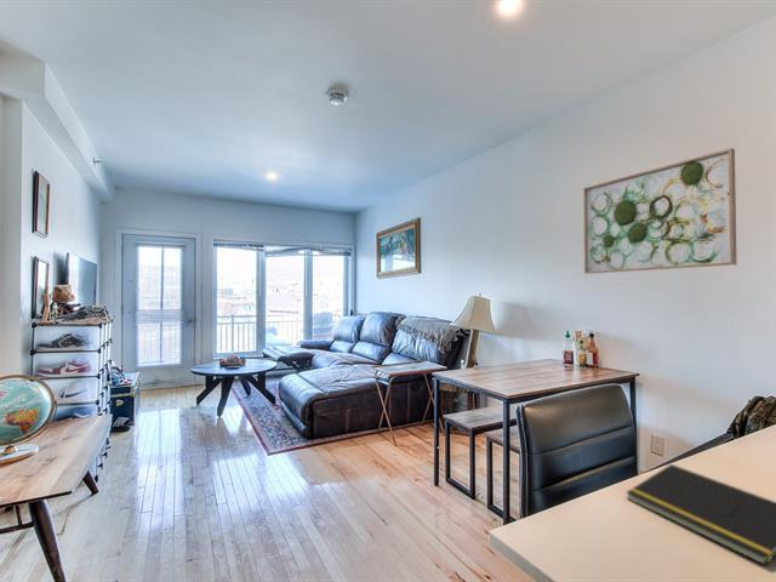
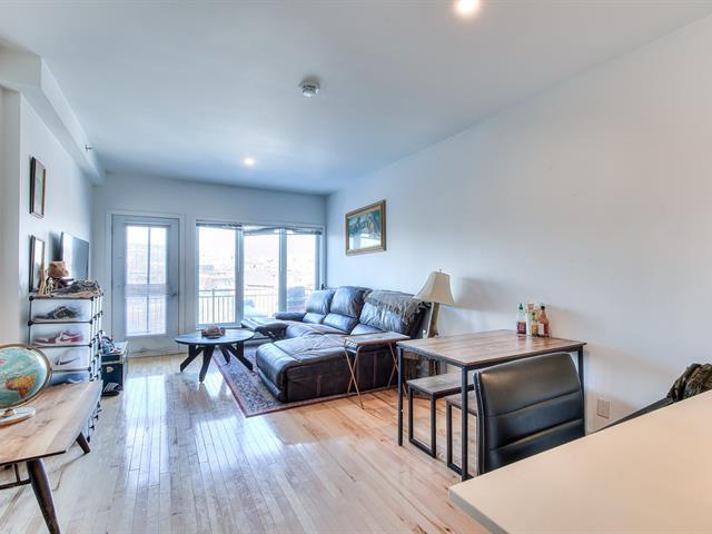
- wall art [582,147,738,275]
- notepad [624,463,776,566]
